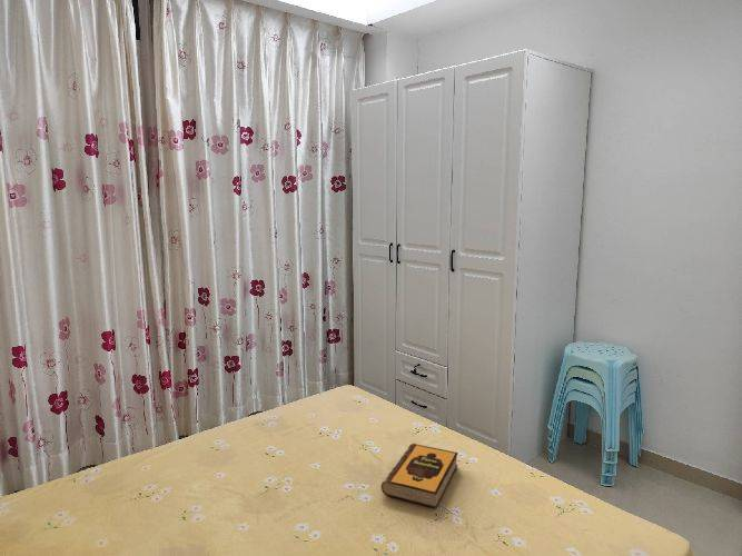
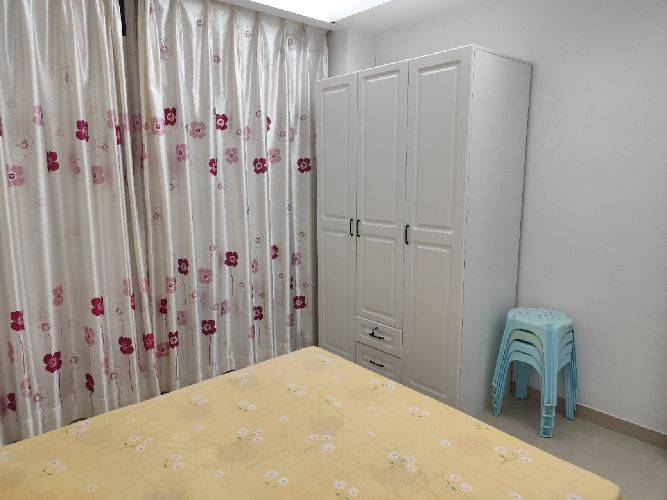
- hardback book [380,443,459,509]
